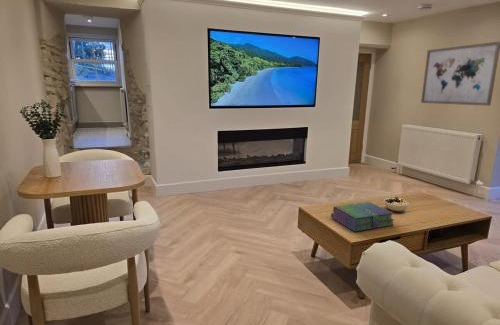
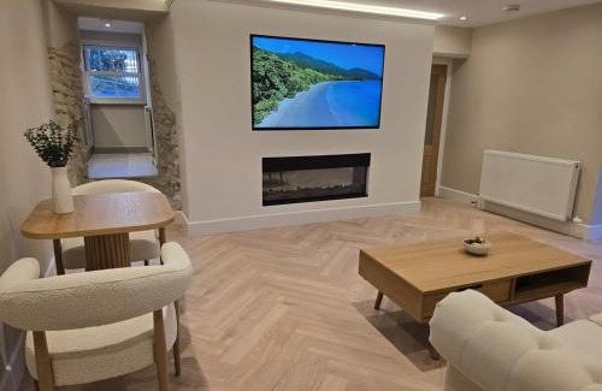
- wall art [420,40,500,107]
- stack of books [330,201,395,232]
